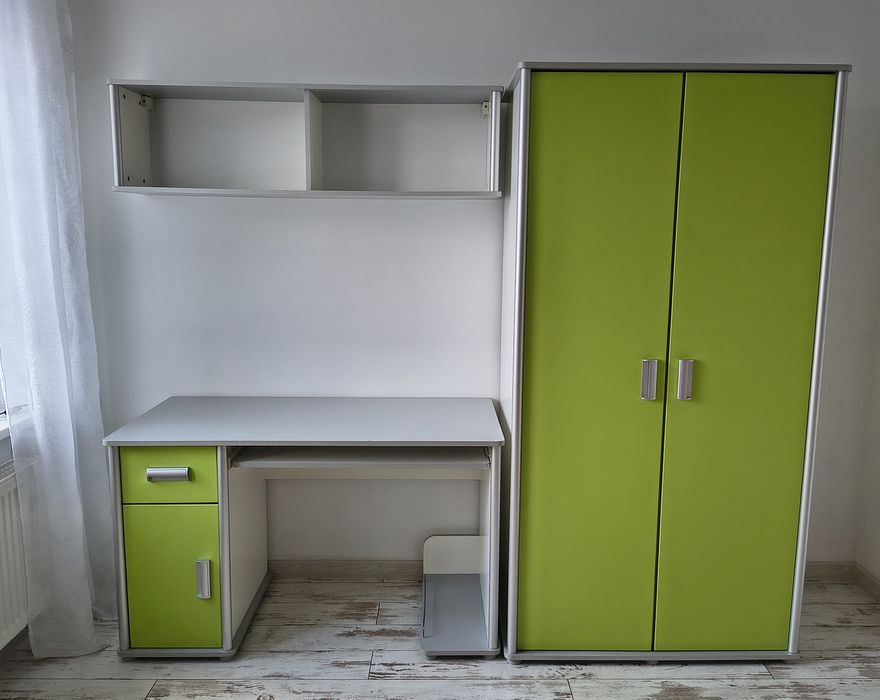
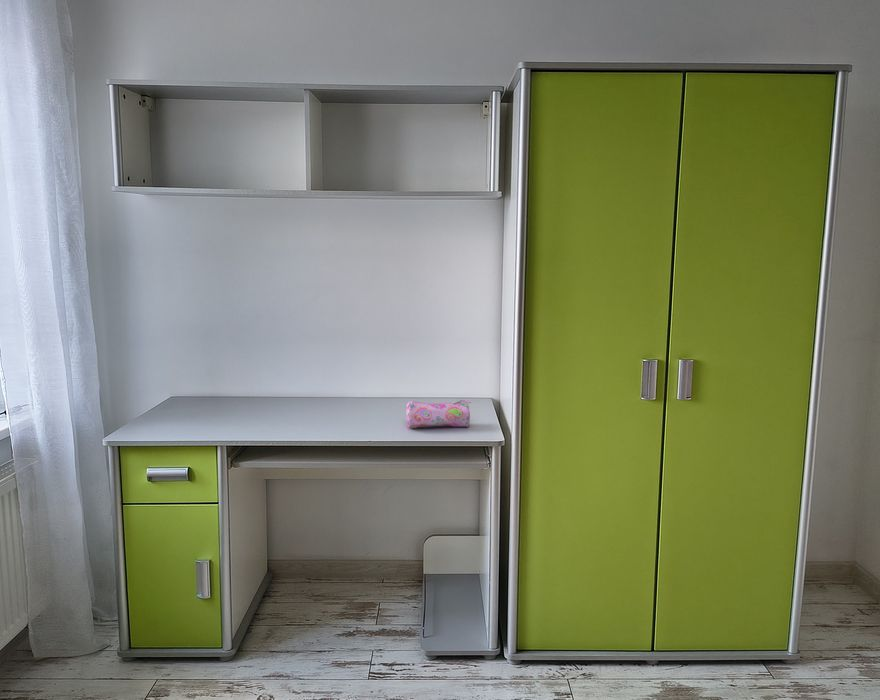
+ pencil case [405,399,472,429]
